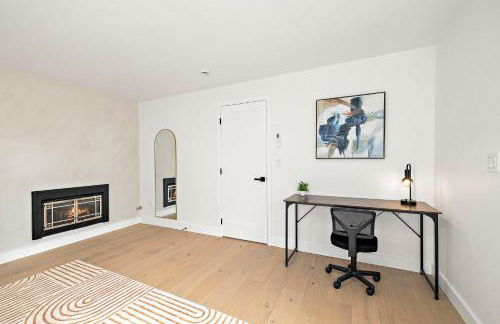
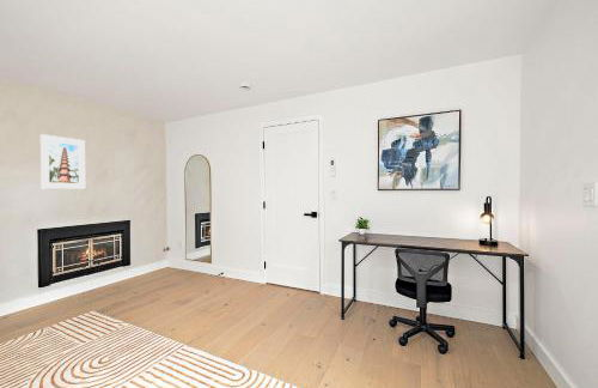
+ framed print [39,133,86,190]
